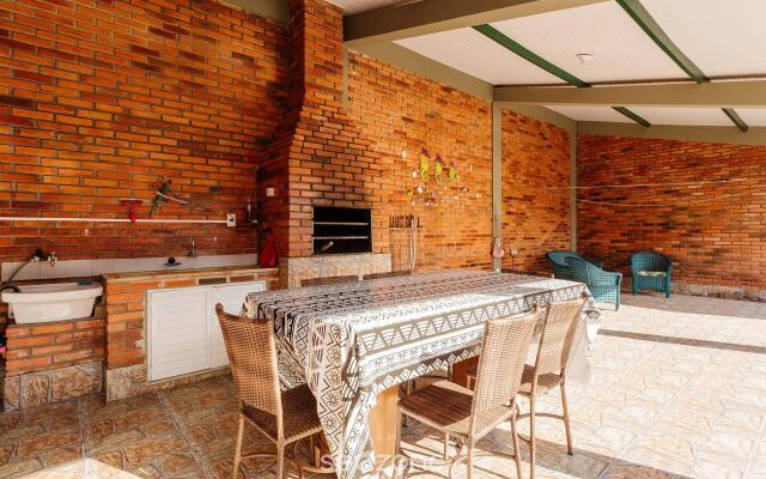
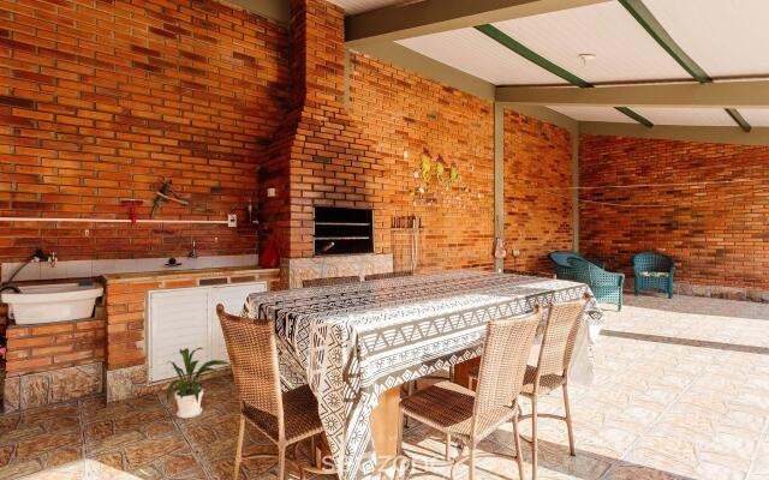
+ house plant [166,347,232,420]
